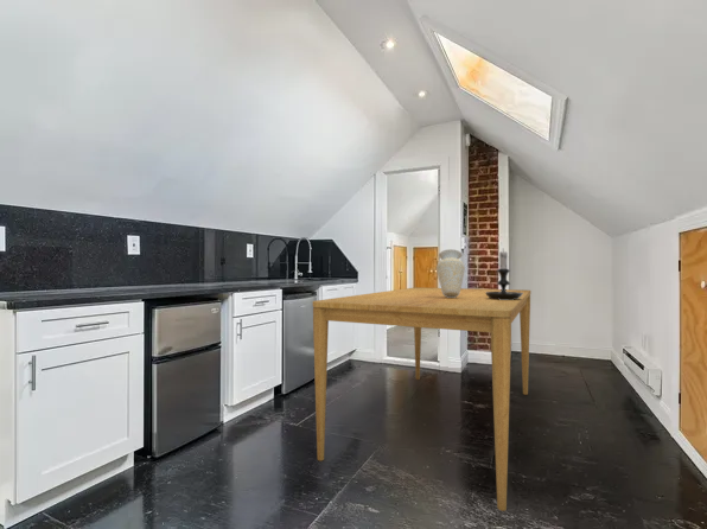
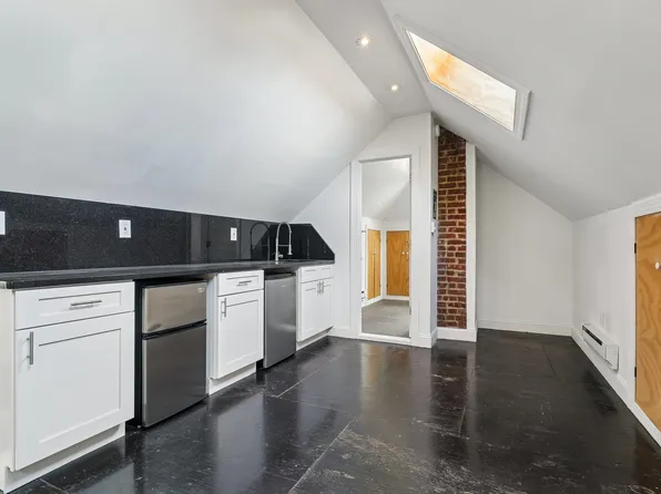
- vase [435,248,466,298]
- candle holder [486,248,523,300]
- dining table [312,286,531,512]
